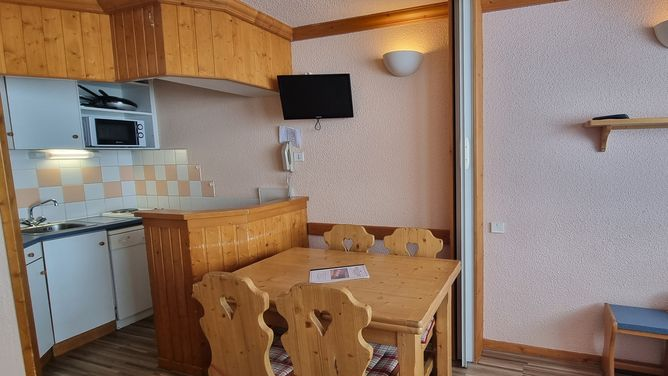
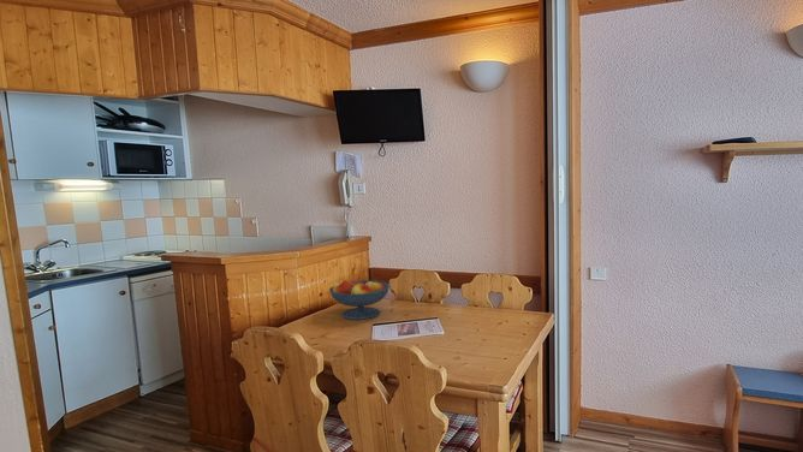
+ fruit bowl [328,279,391,321]
